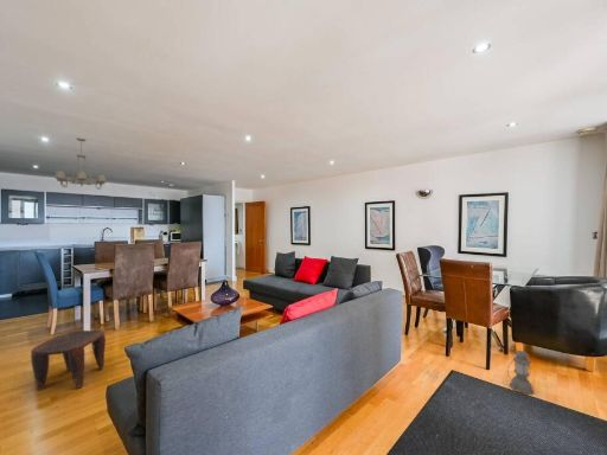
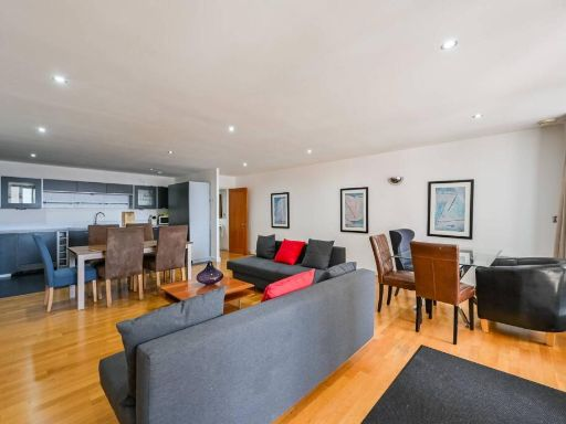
- chandelier [55,137,108,191]
- lantern [506,350,535,395]
- stool [30,329,107,392]
